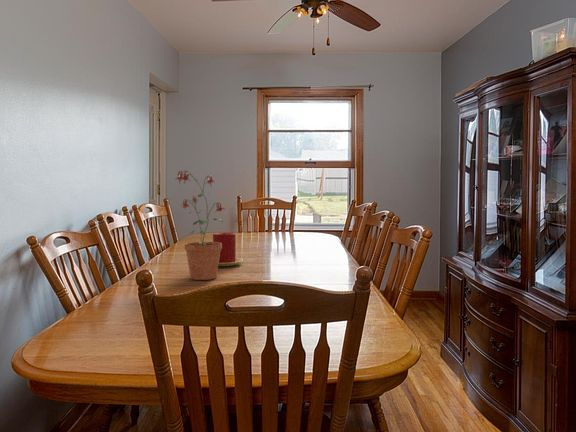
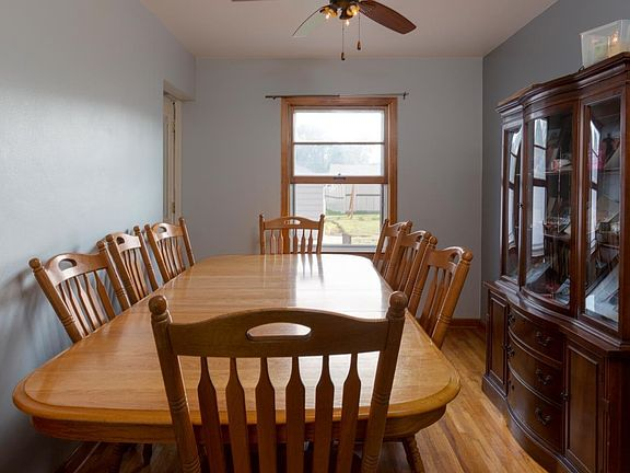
- potted plant [175,170,225,281]
- candle [212,232,244,267]
